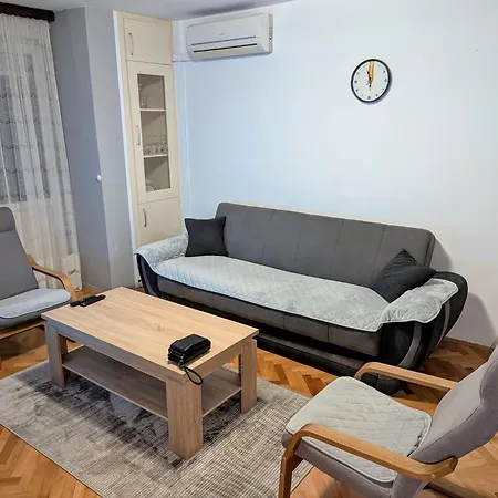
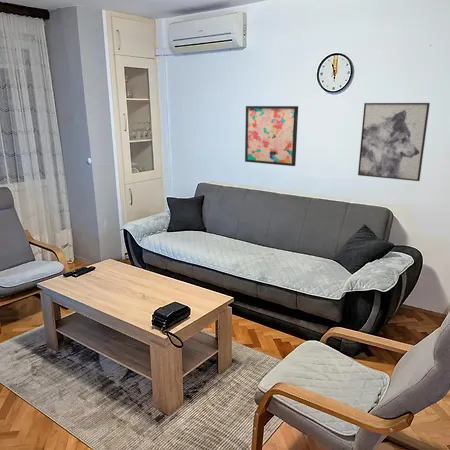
+ wall art [244,105,299,167]
+ wall art [357,102,431,182]
